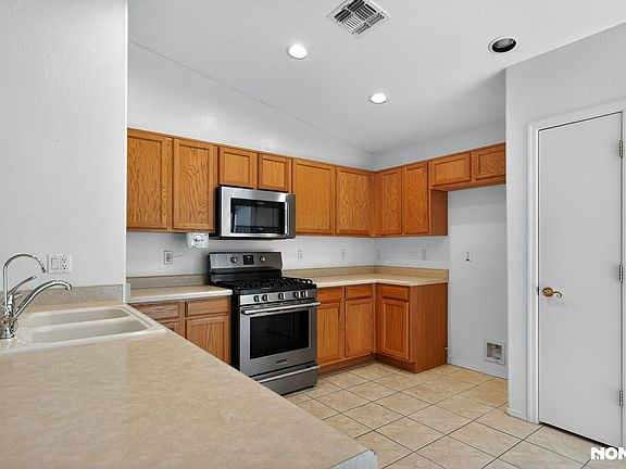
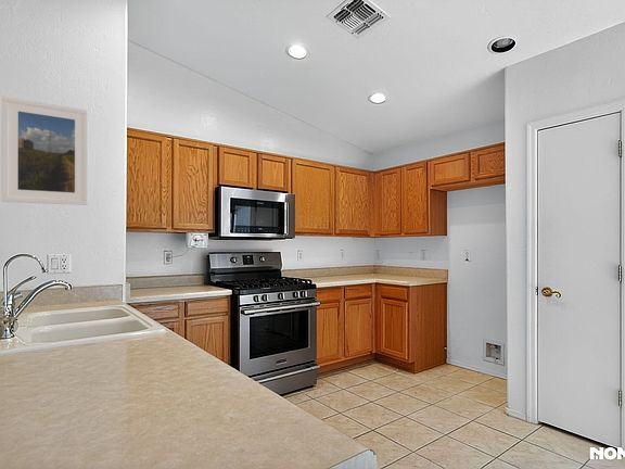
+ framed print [1,94,90,206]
